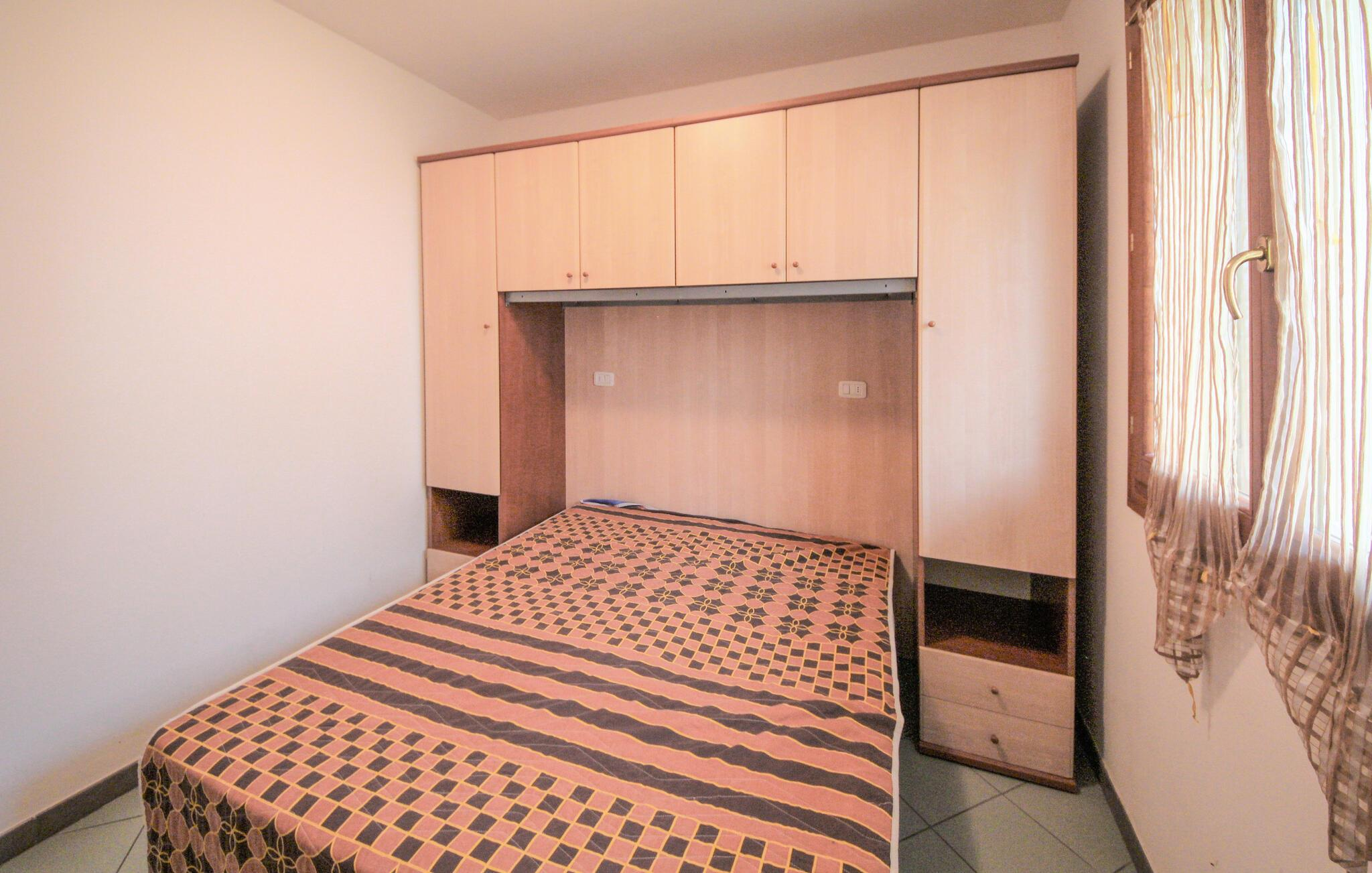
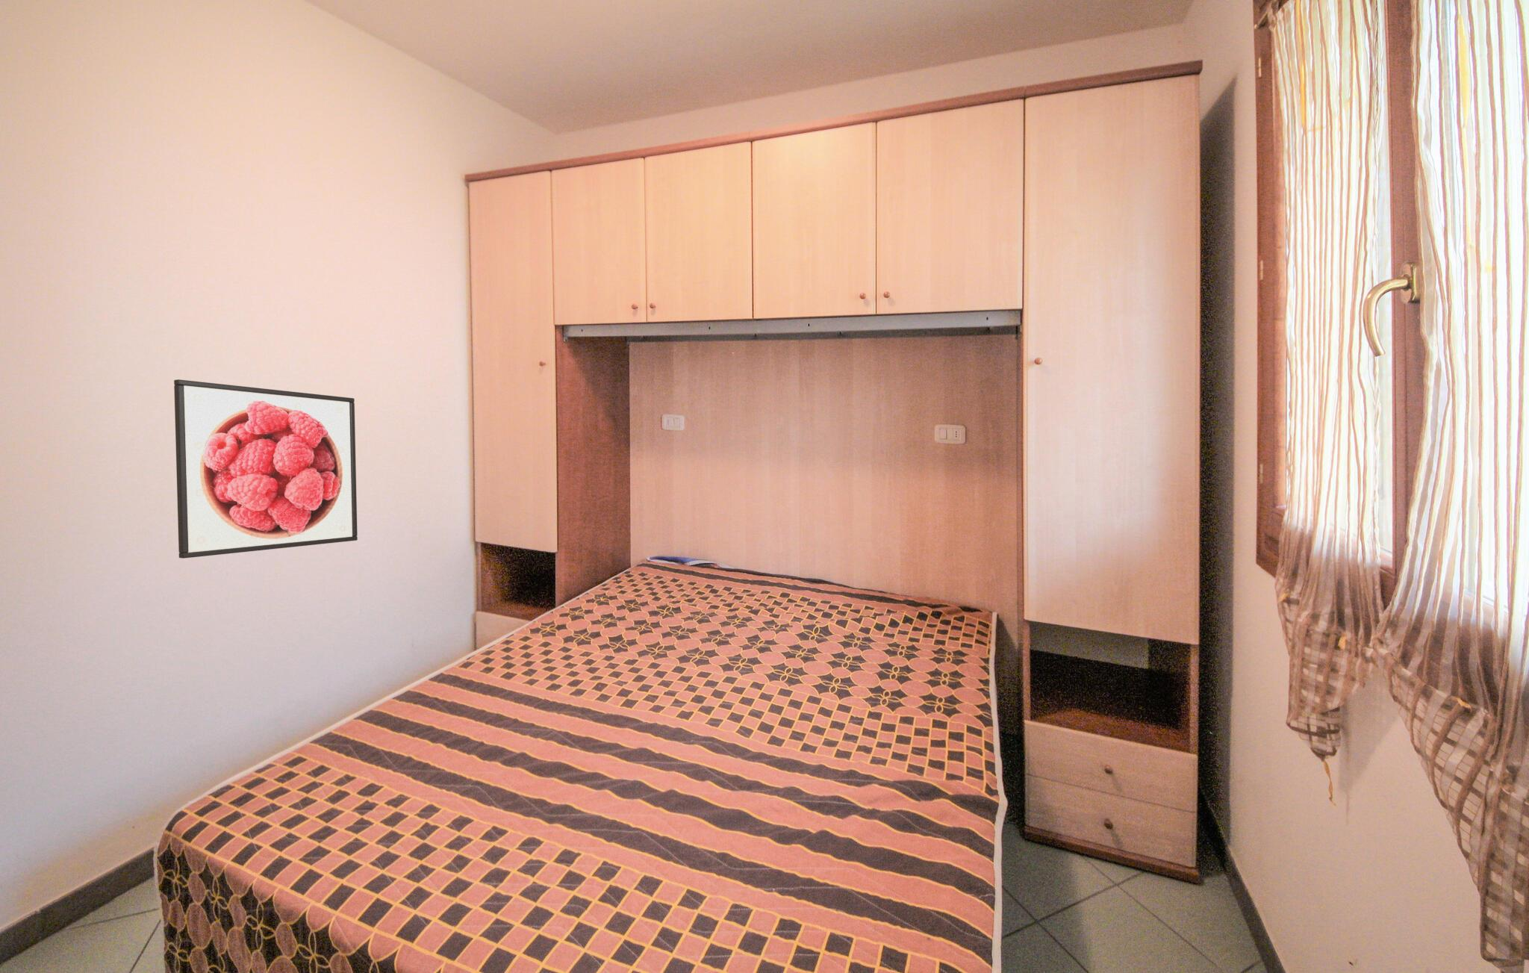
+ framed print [173,379,359,560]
